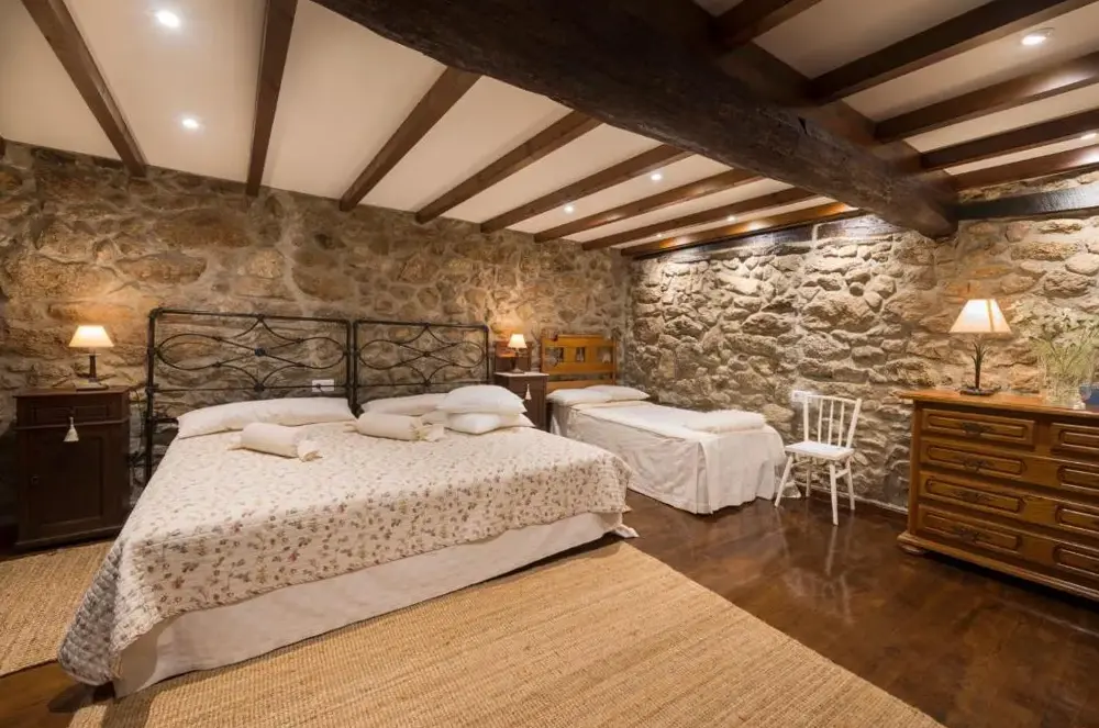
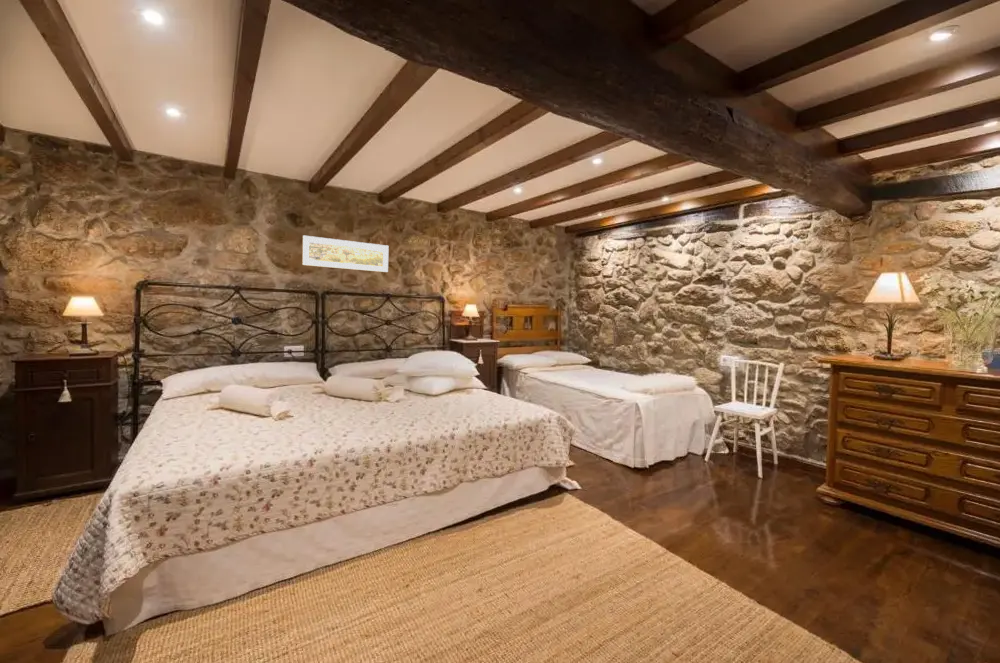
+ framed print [301,234,389,273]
